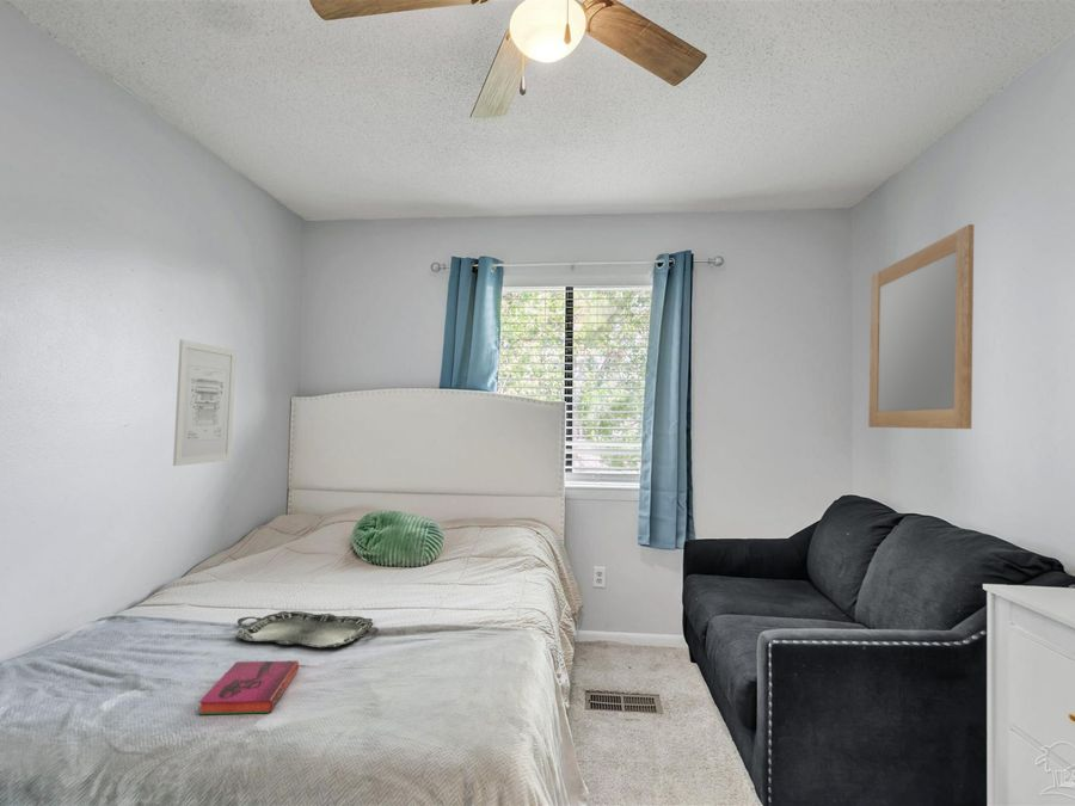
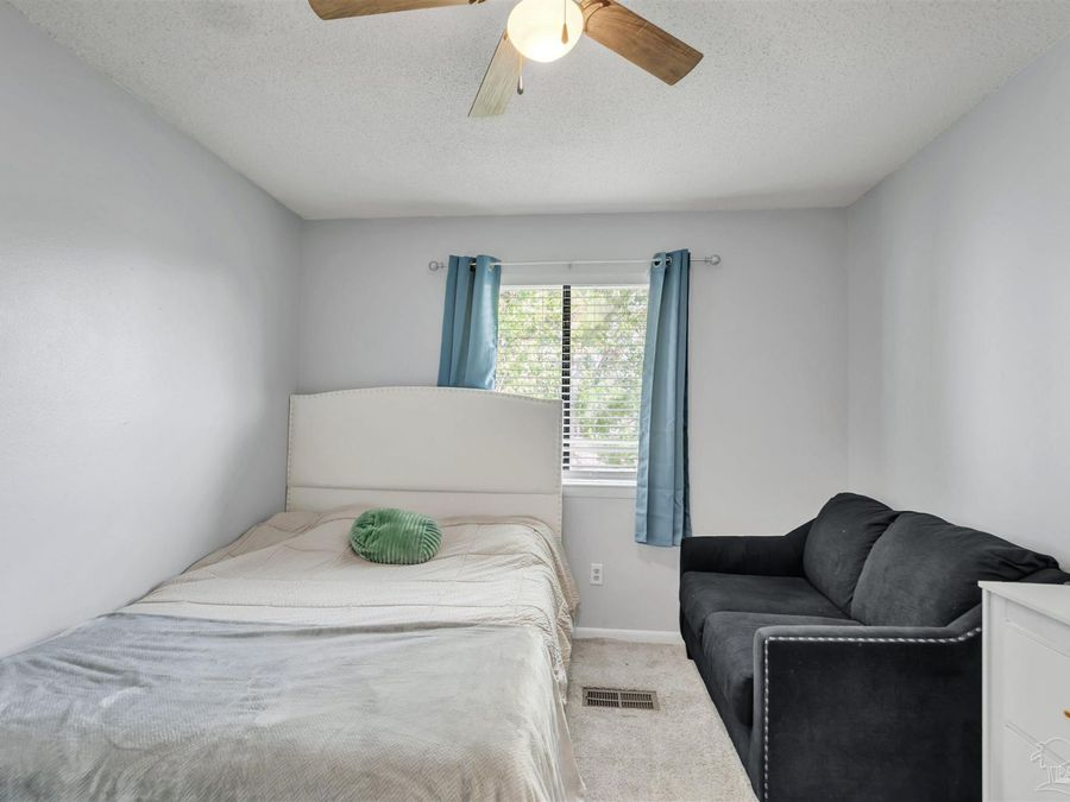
- home mirror [867,223,975,430]
- serving tray [235,610,380,648]
- hardback book [197,659,300,715]
- wall art [172,339,238,467]
